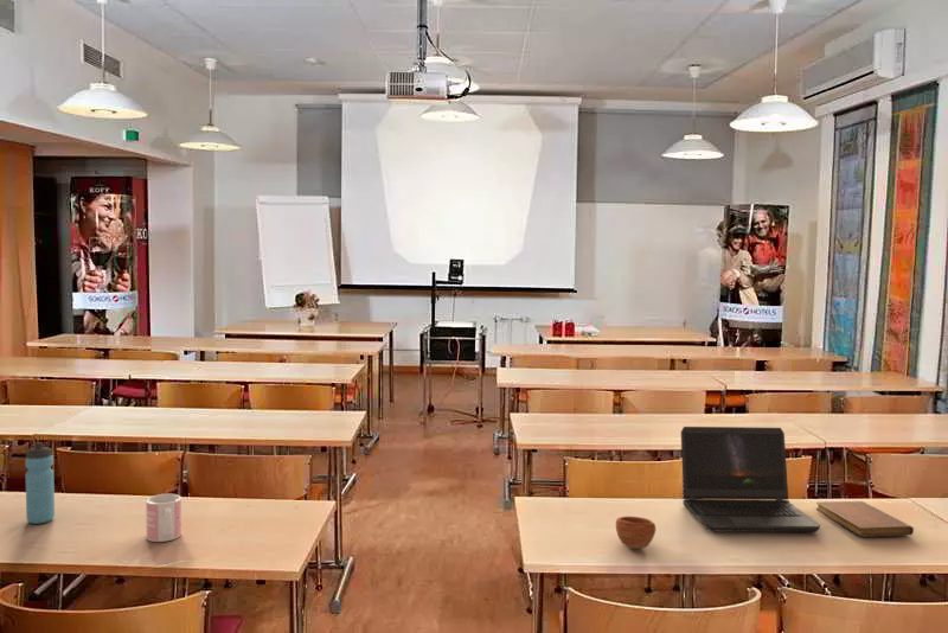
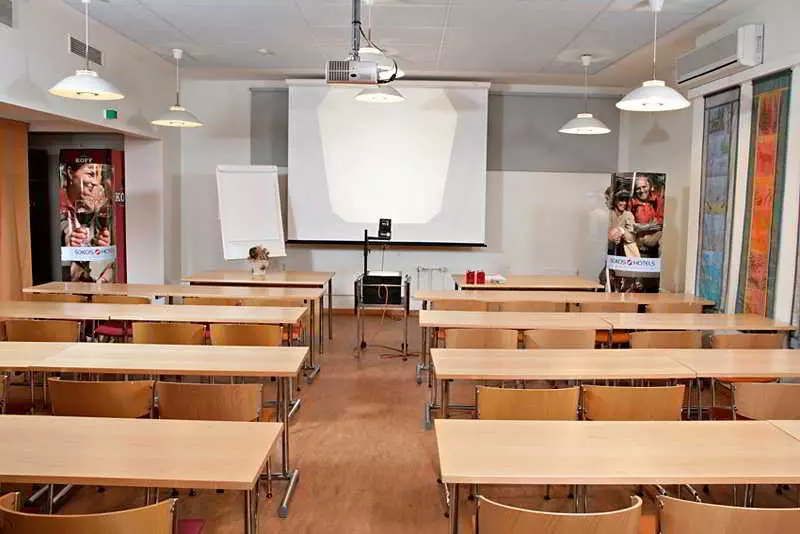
- mug [145,493,182,543]
- notebook [815,500,915,538]
- laptop computer [680,426,821,533]
- cup [615,516,656,550]
- water bottle [24,441,56,525]
